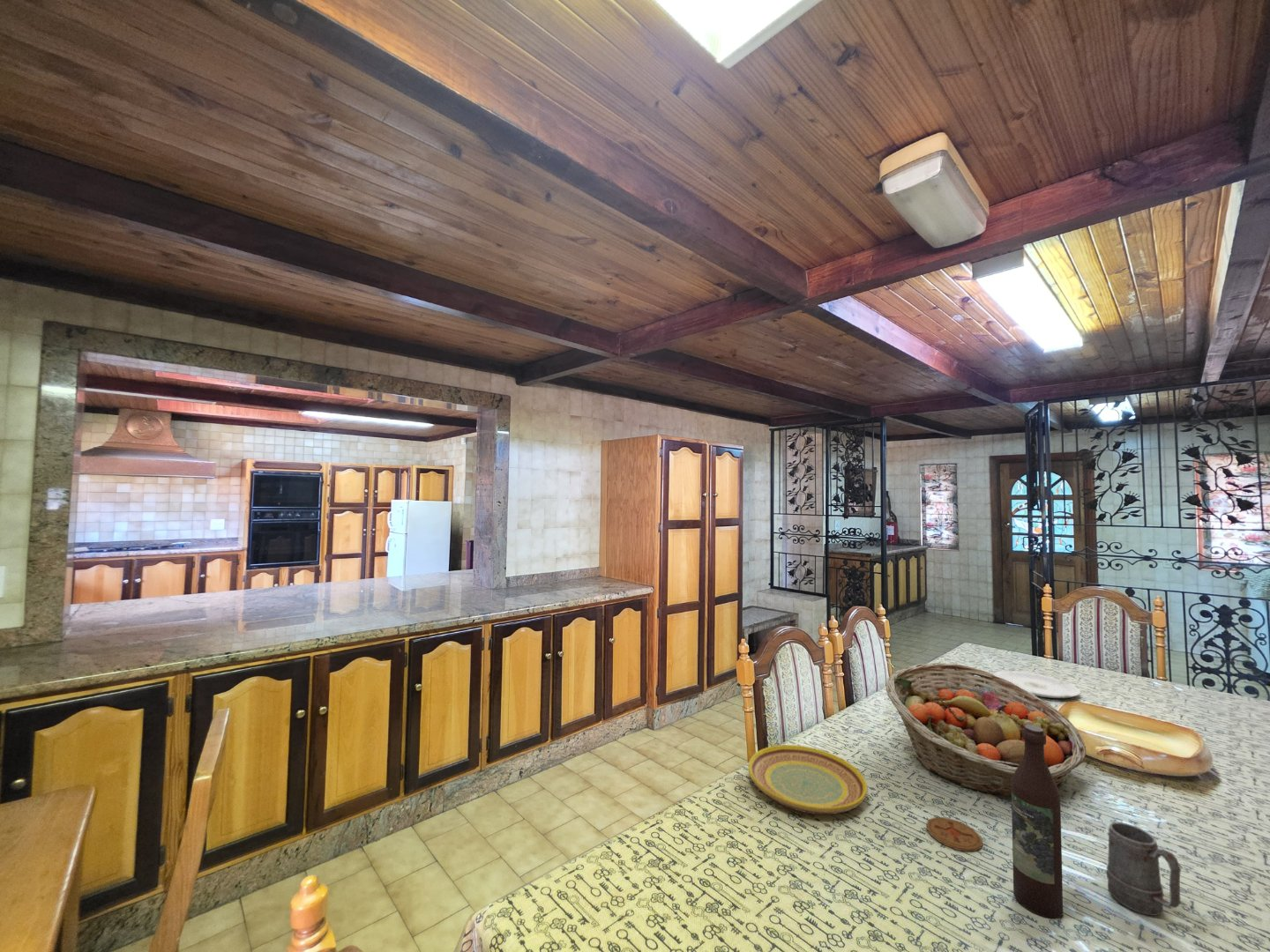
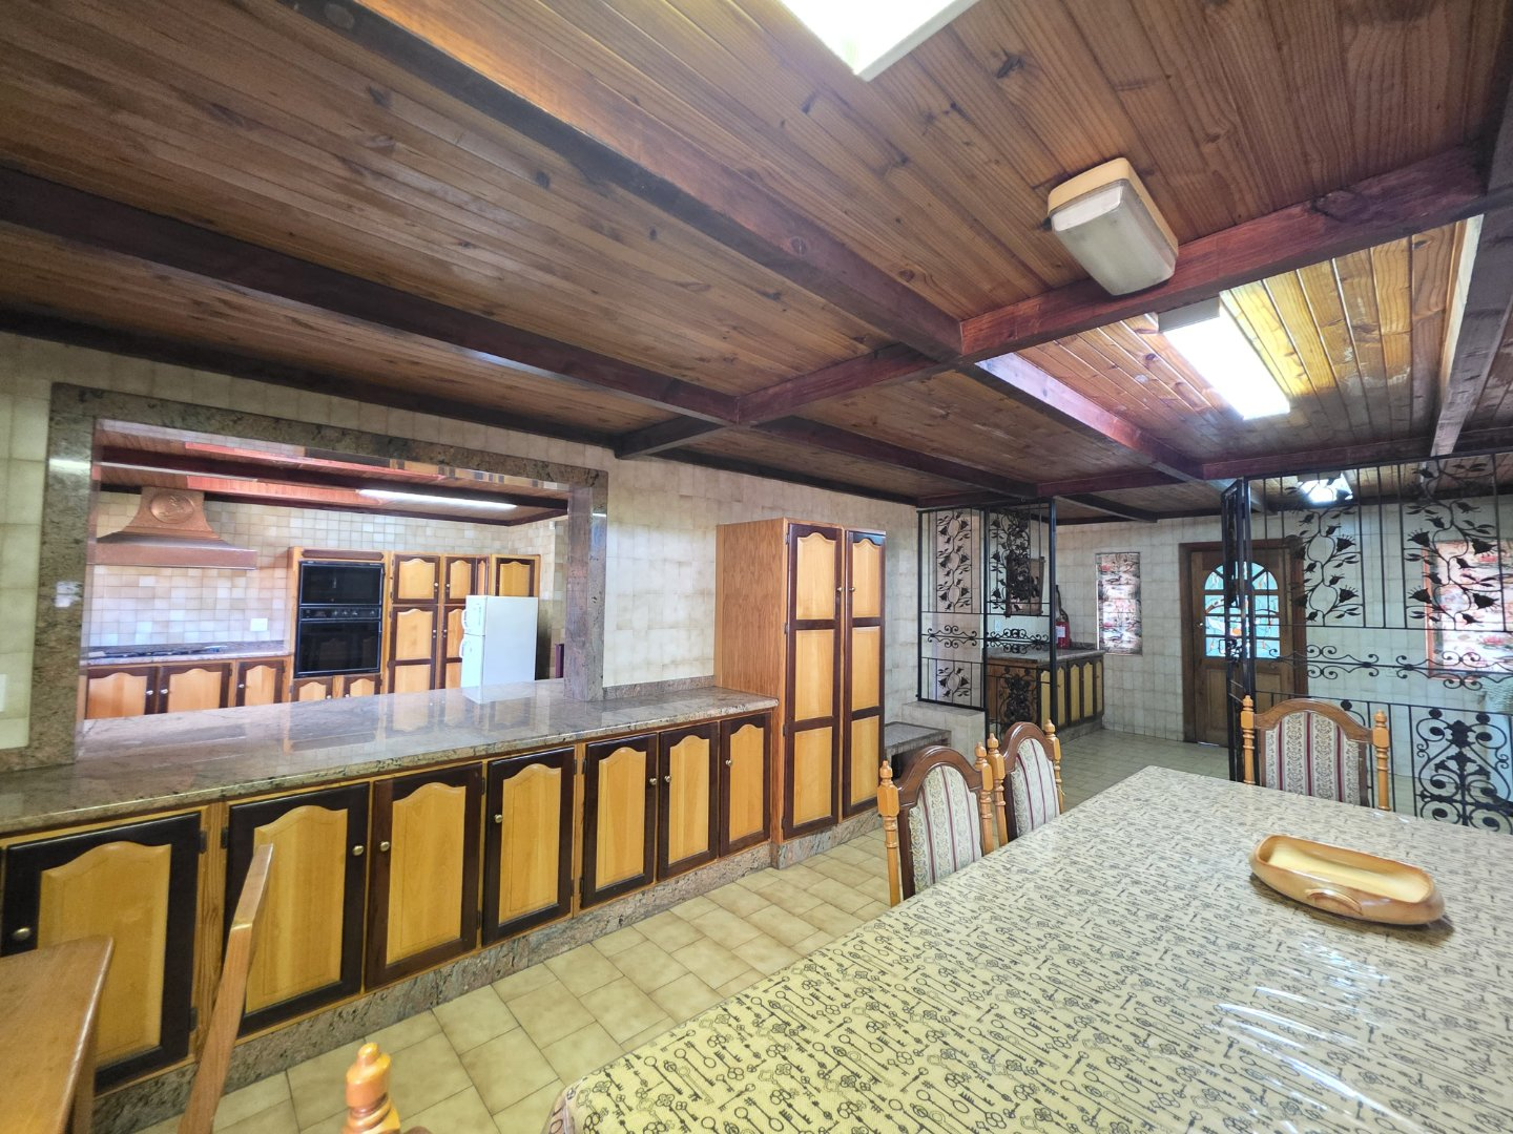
- mug [1106,822,1182,917]
- plate [993,670,1081,699]
- wine bottle [1011,725,1064,919]
- coaster [926,816,983,852]
- plate [747,744,868,815]
- fruit basket [885,662,1087,797]
